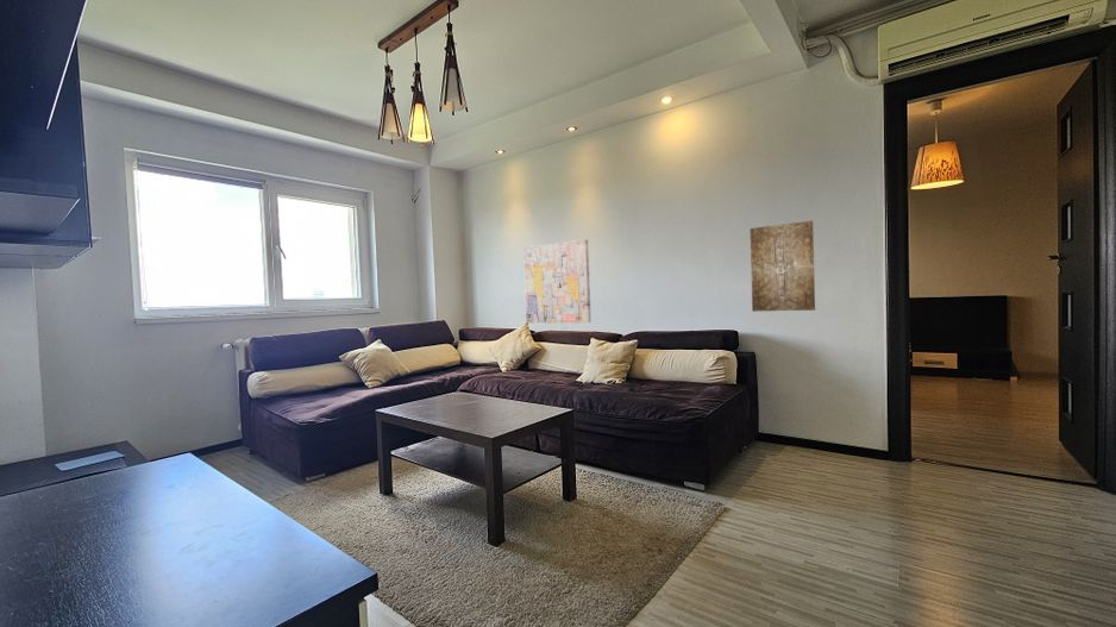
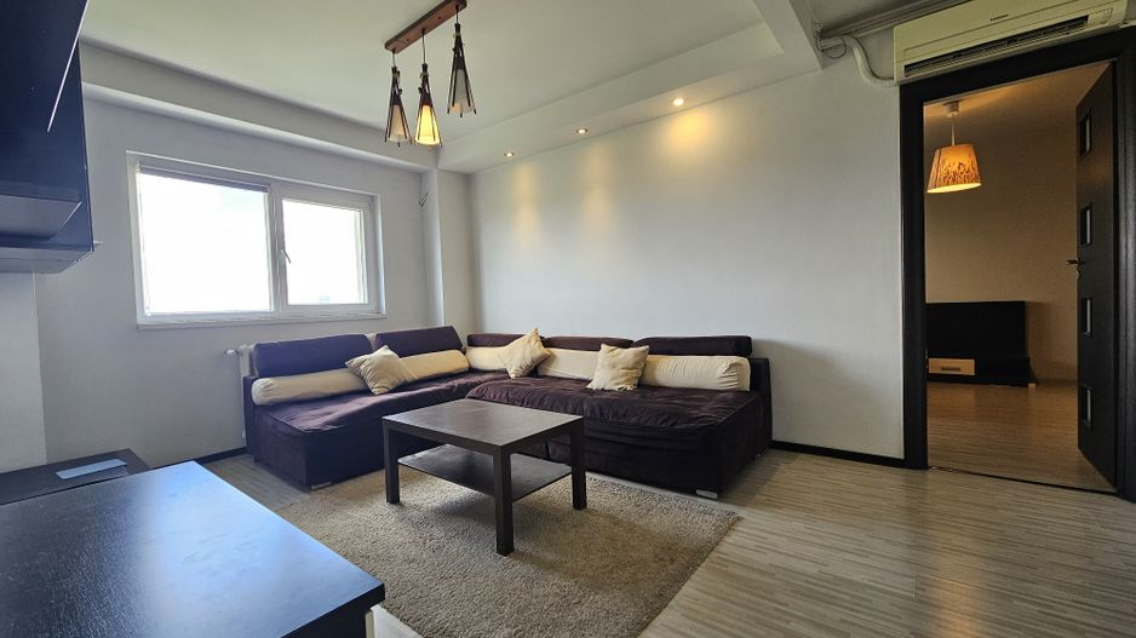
- wall art [522,238,593,324]
- wall art [750,220,816,313]
